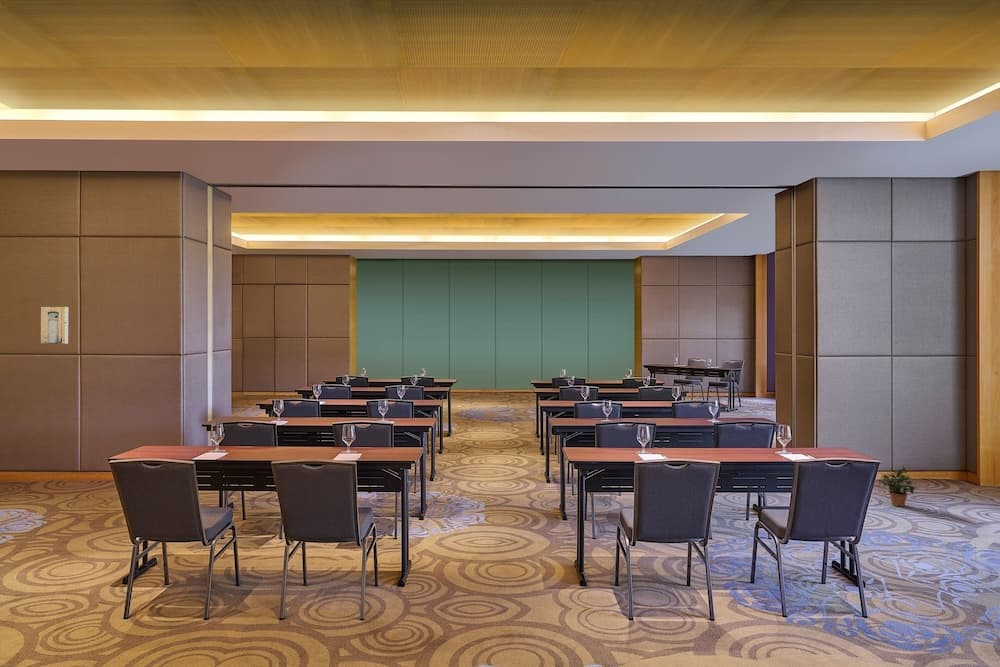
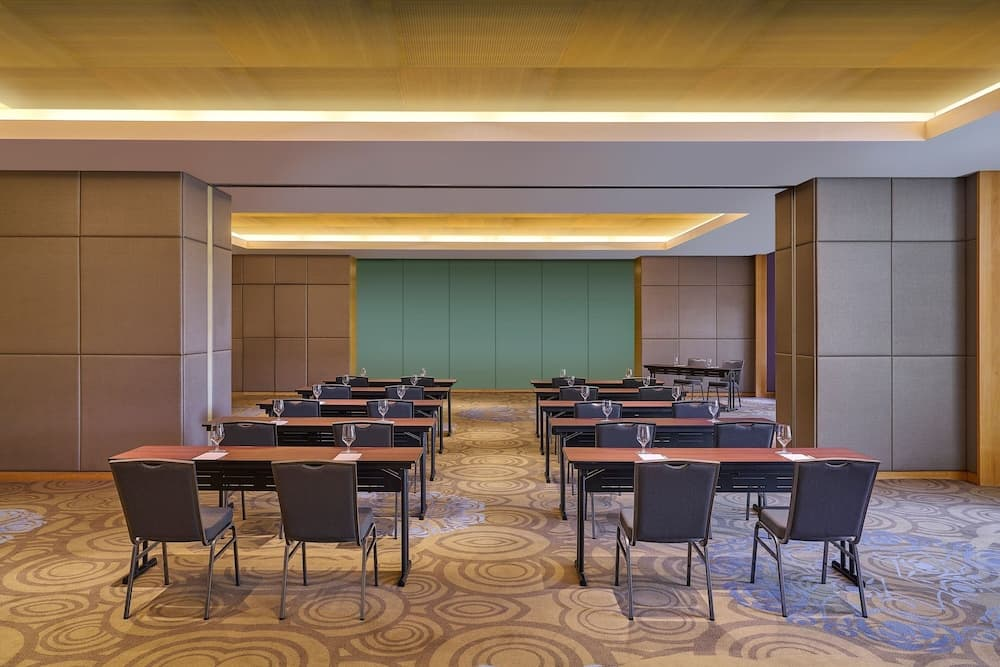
- potted plant [876,466,919,507]
- wall art [40,306,69,344]
